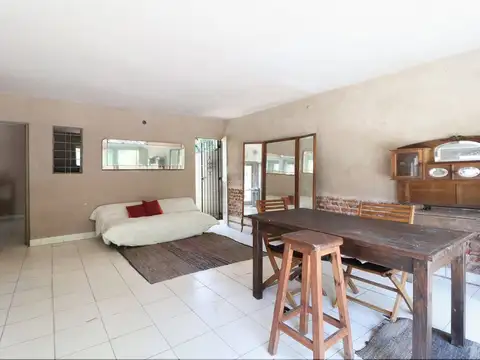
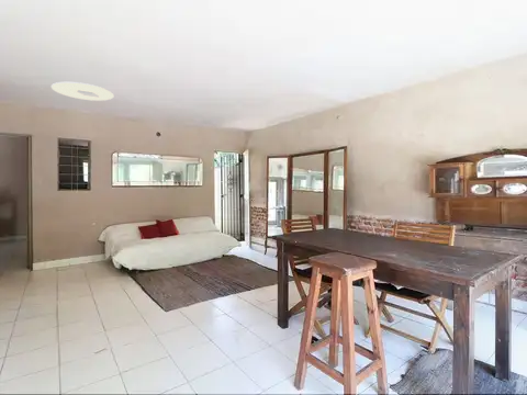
+ ceiling light [51,81,115,102]
